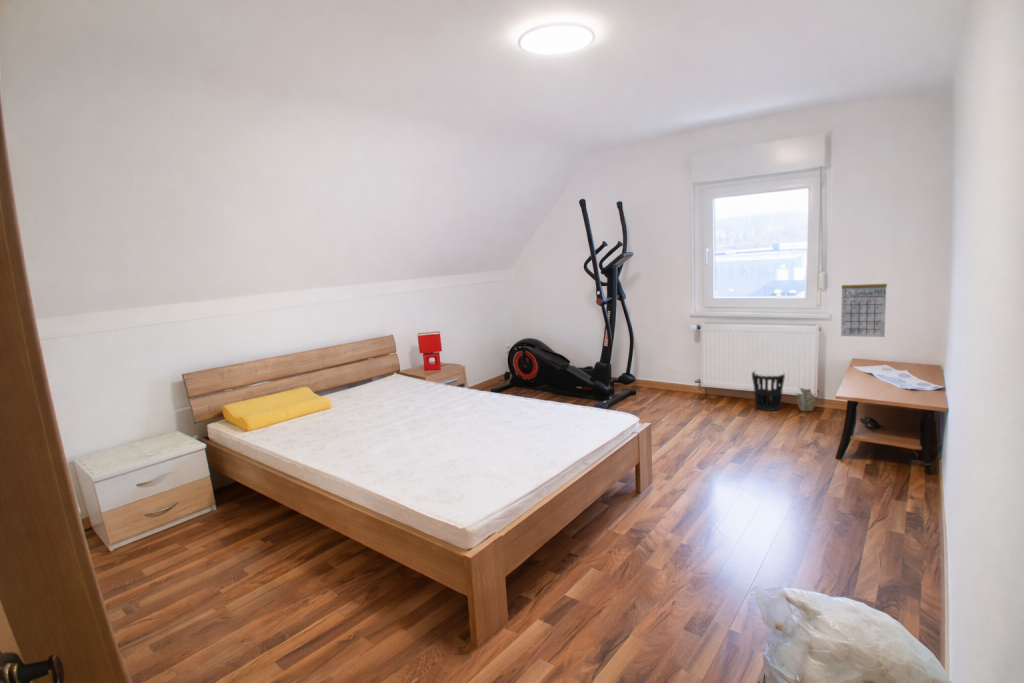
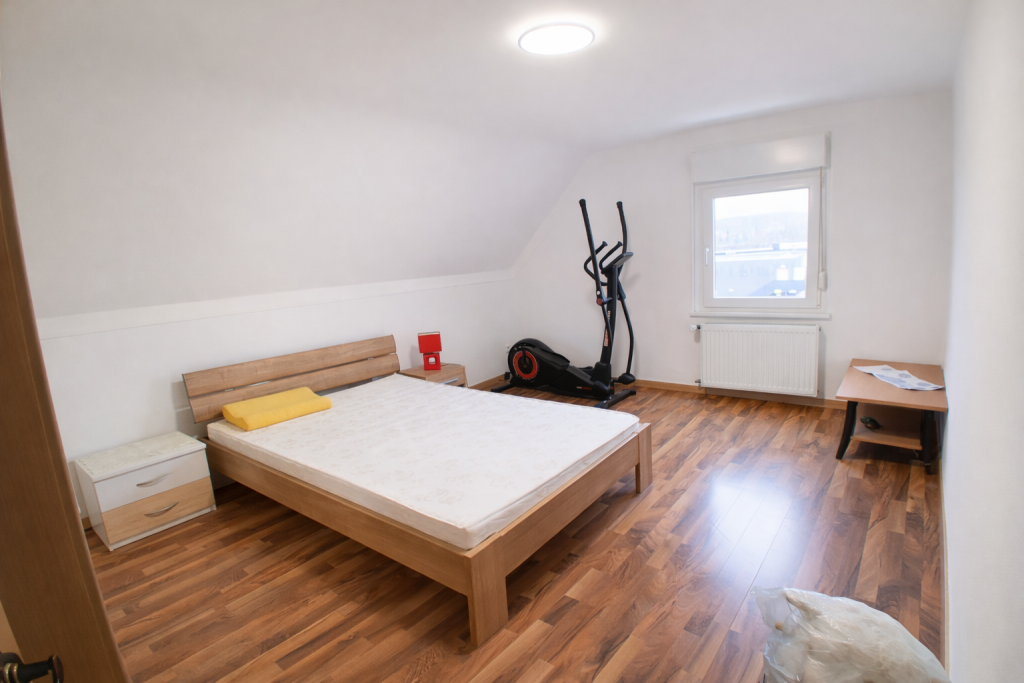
- calendar [840,274,888,338]
- plant pot [796,387,816,412]
- wastebasket [751,371,786,412]
